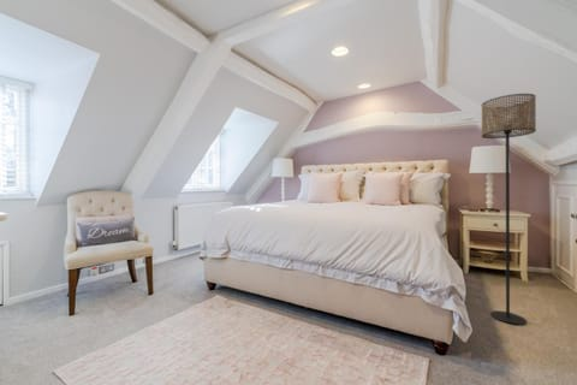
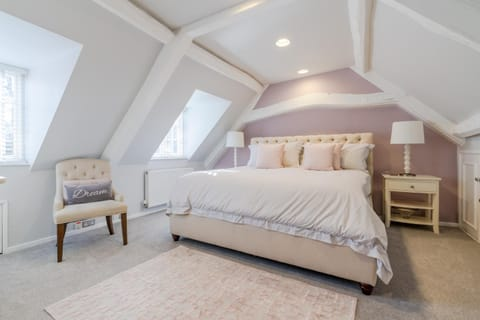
- floor lamp [481,93,537,326]
